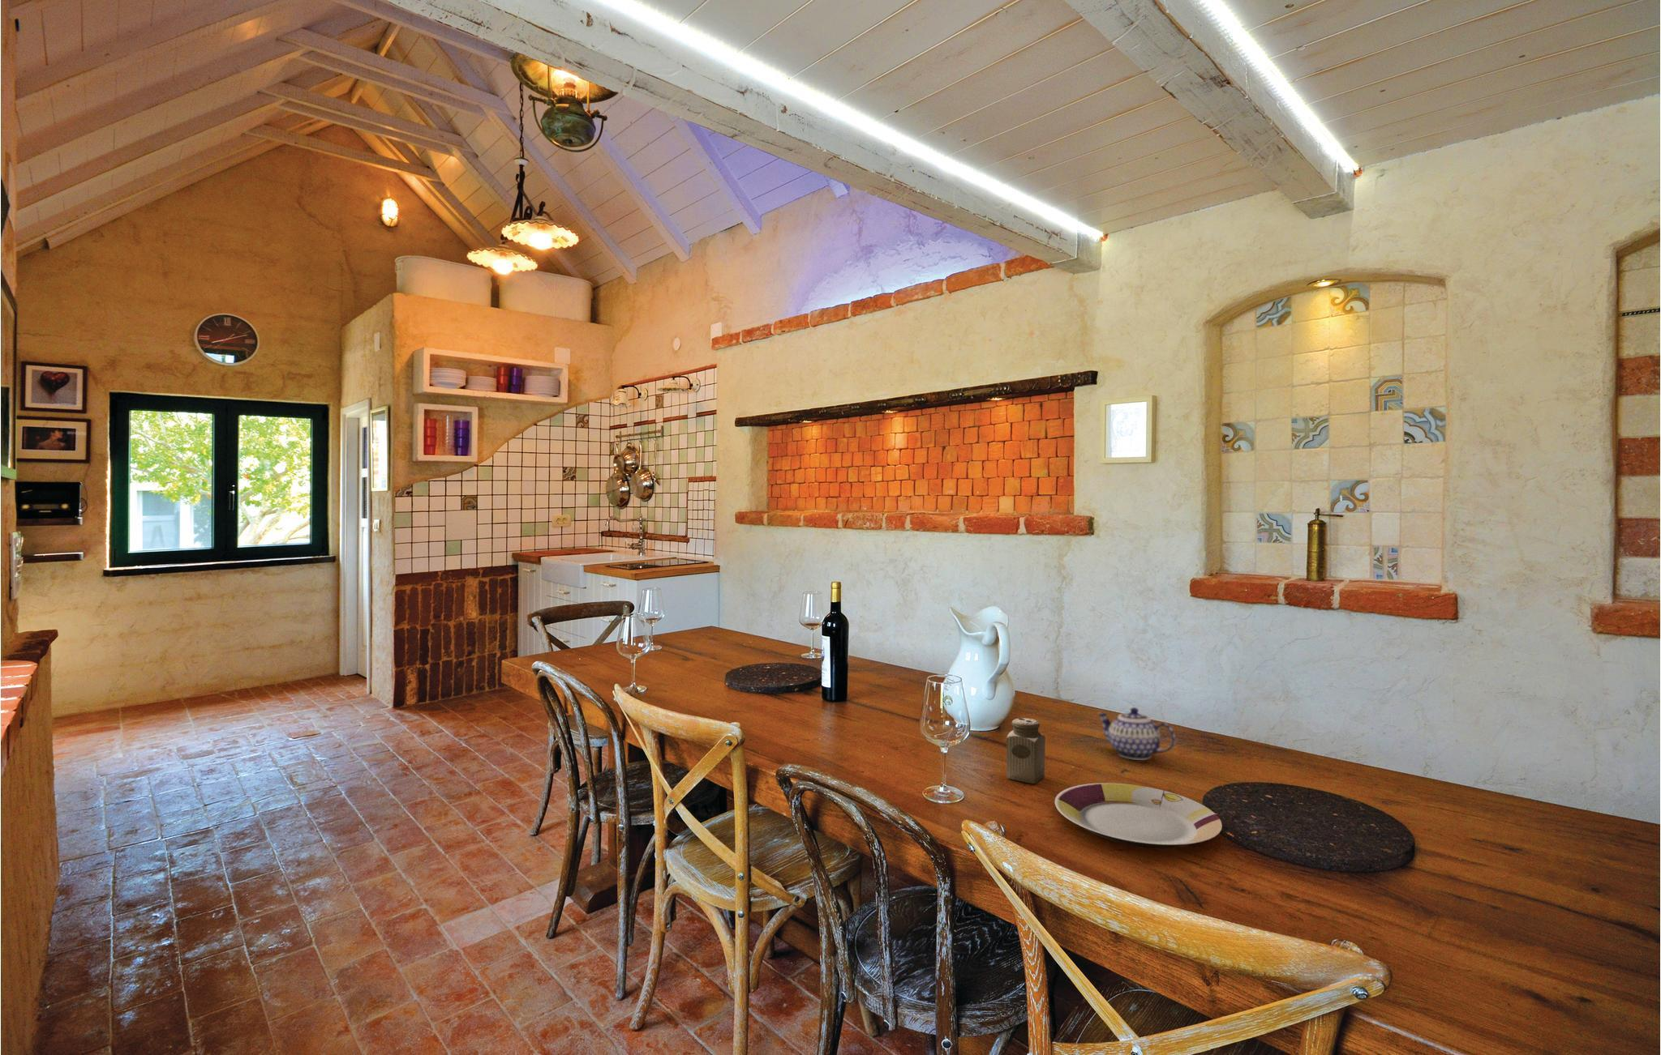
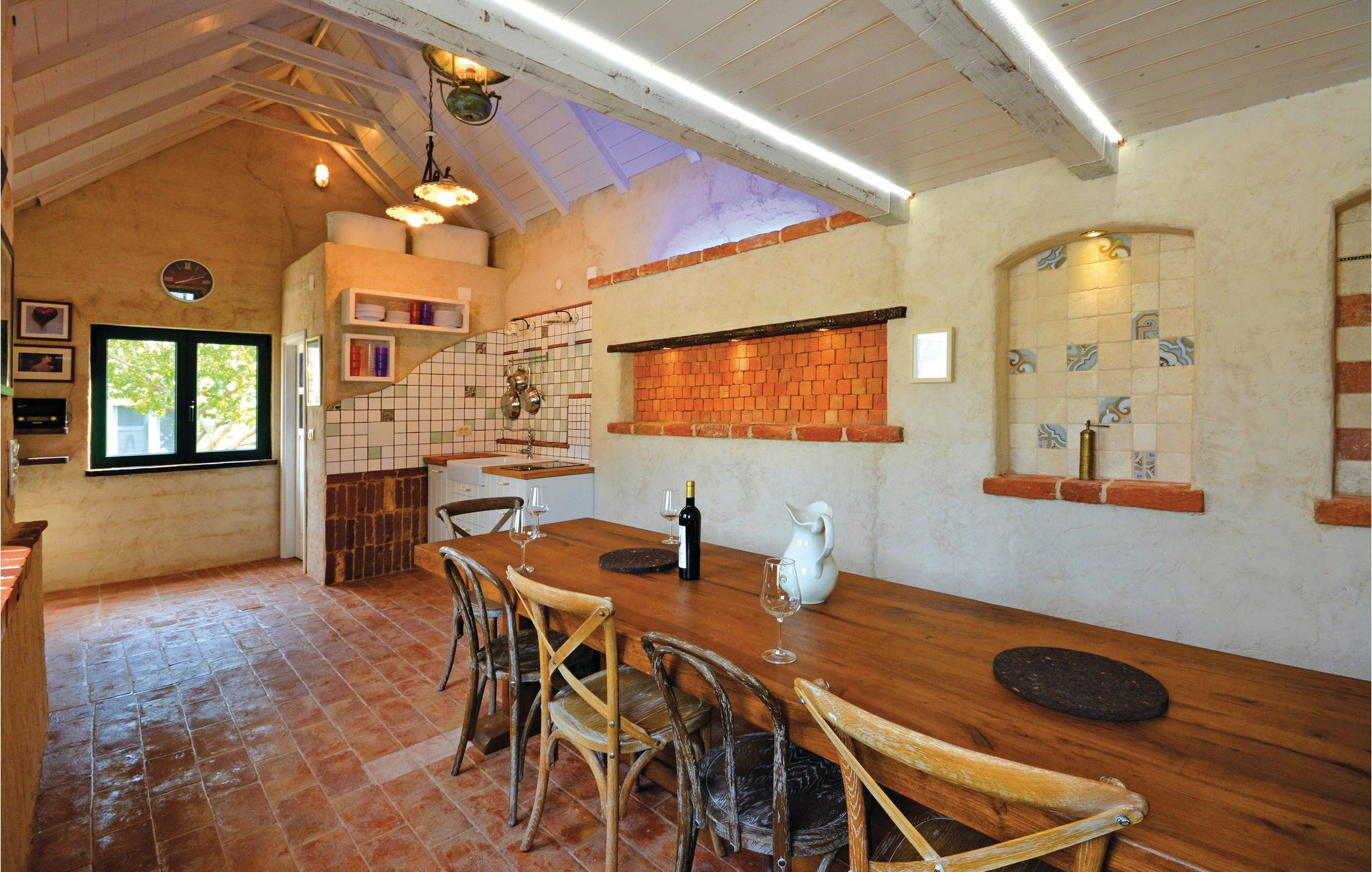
- salt shaker [1006,717,1046,784]
- teapot [1097,707,1176,761]
- plate [1054,782,1223,849]
